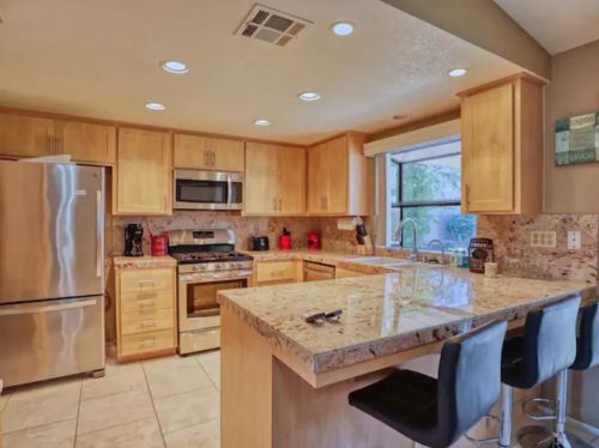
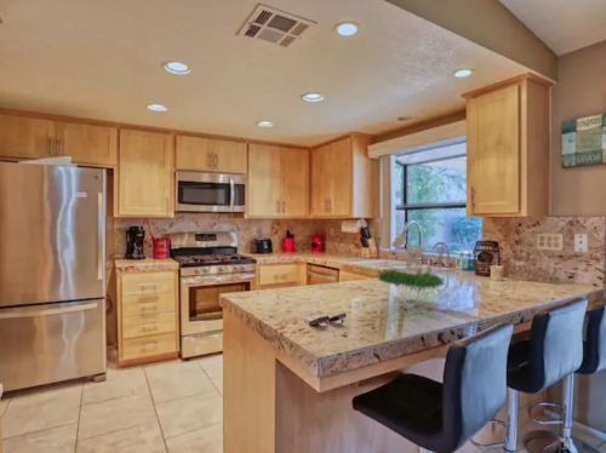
+ flower arrangement [376,231,446,294]
